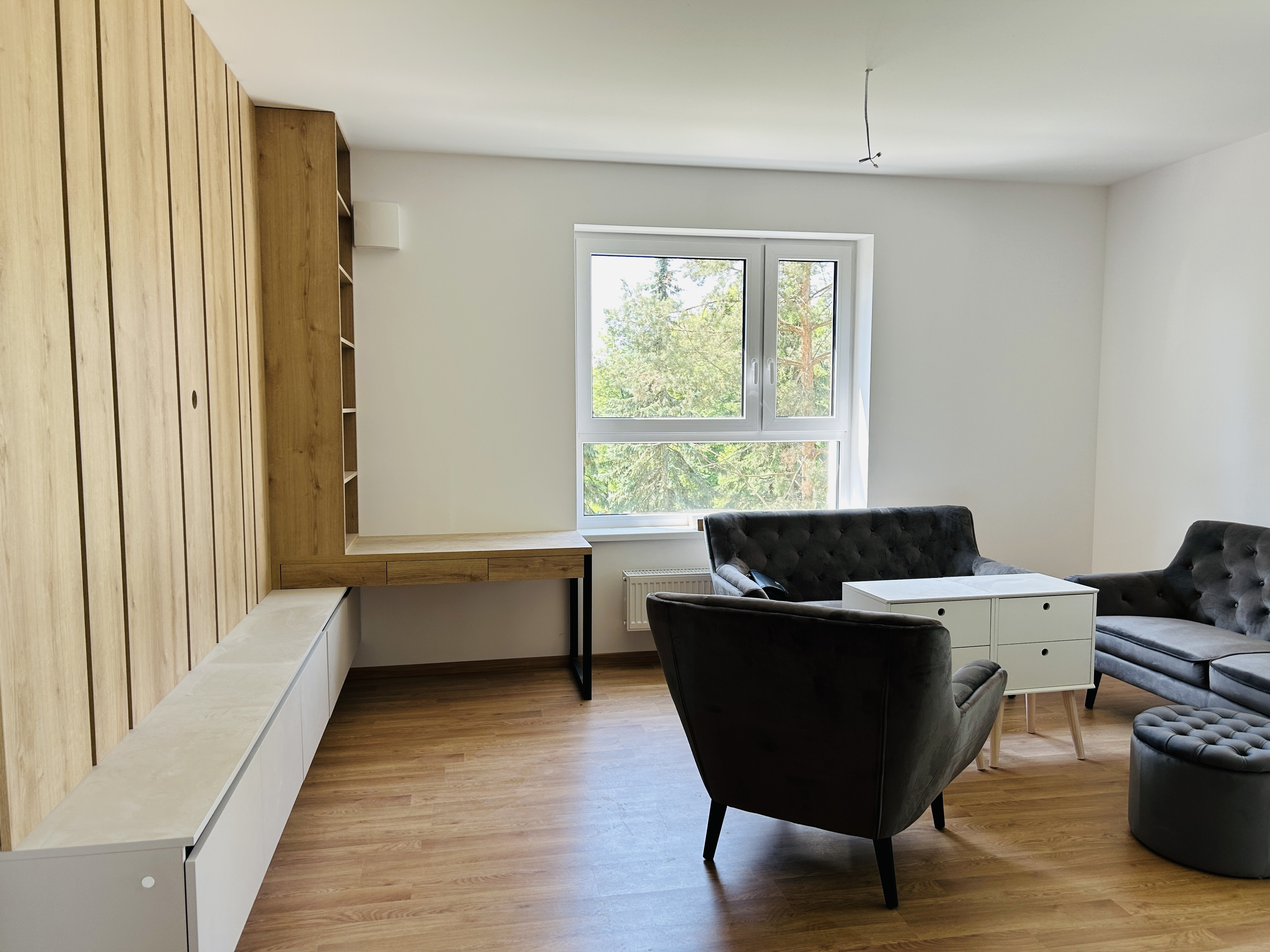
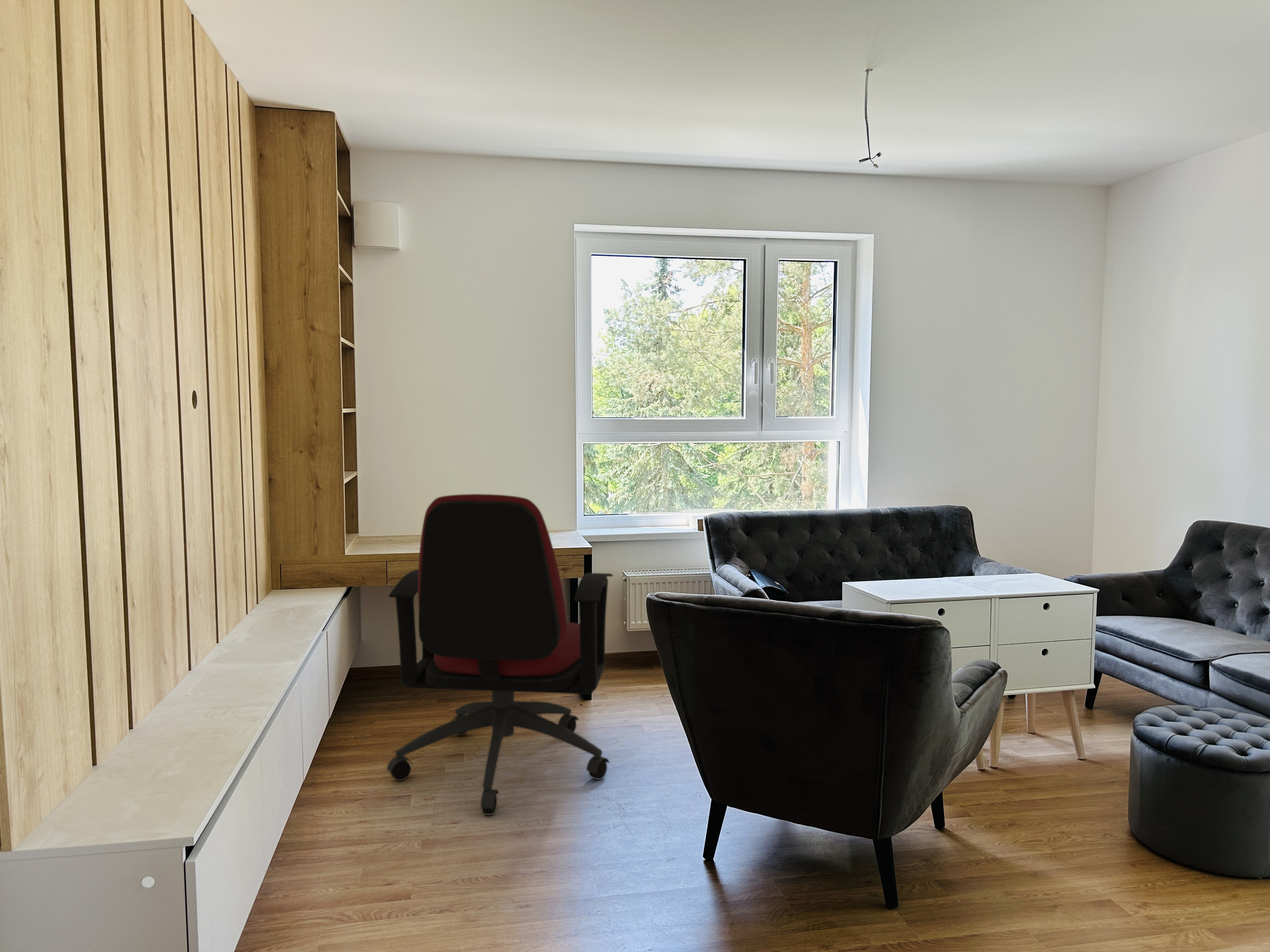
+ office chair [386,494,613,815]
